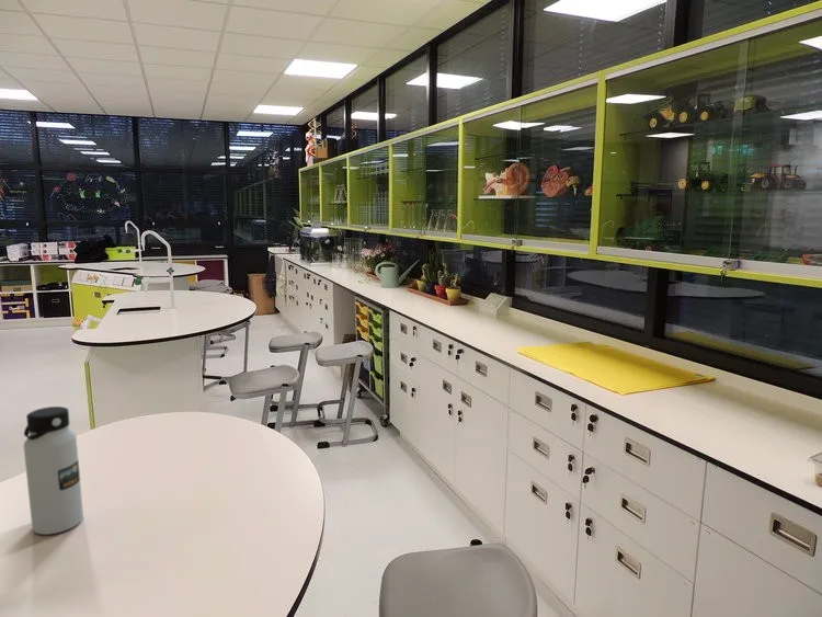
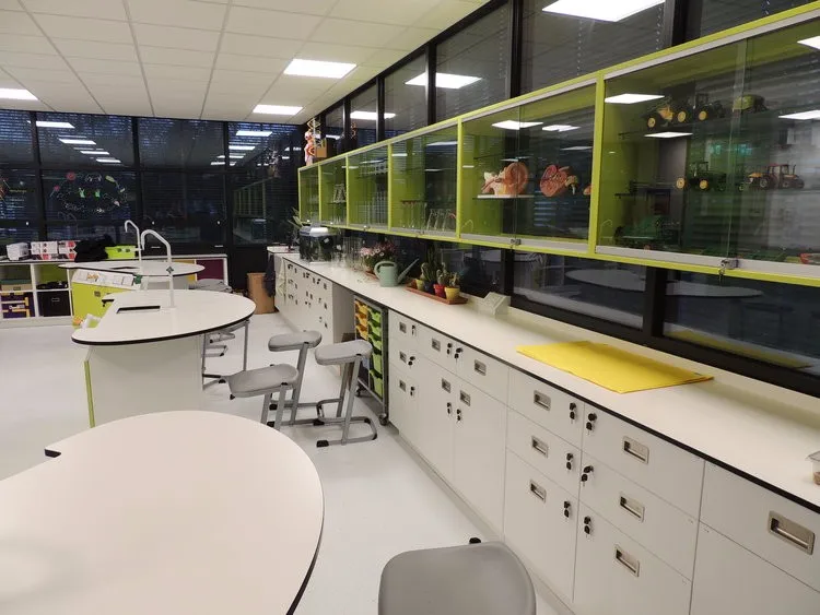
- water bottle [23,405,84,536]
